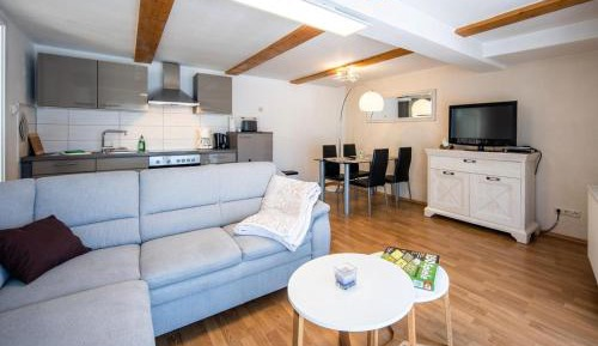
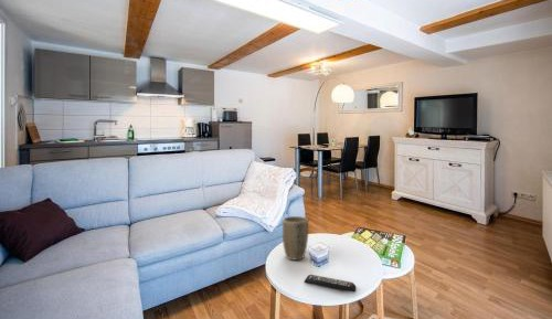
+ remote control [304,274,357,294]
+ plant pot [282,215,309,260]
